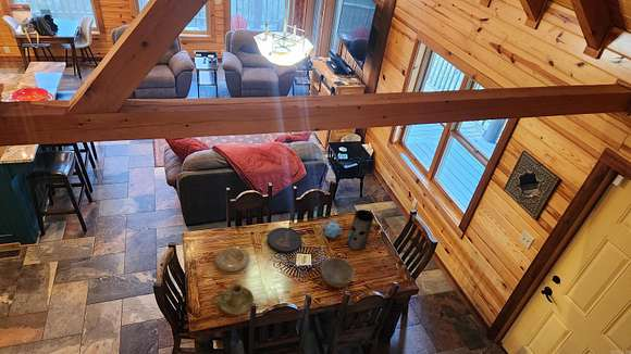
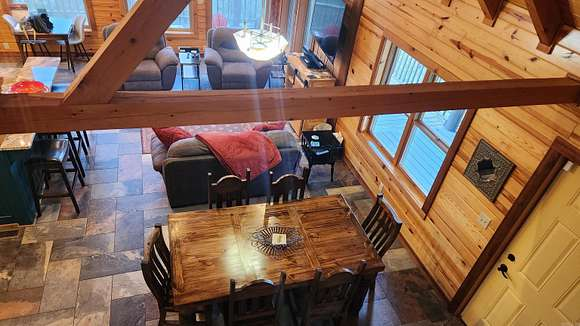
- vase [346,208,375,251]
- bowl [320,256,356,289]
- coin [267,227,304,254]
- plate [213,245,250,273]
- candle holder [210,283,255,316]
- teapot [321,217,343,239]
